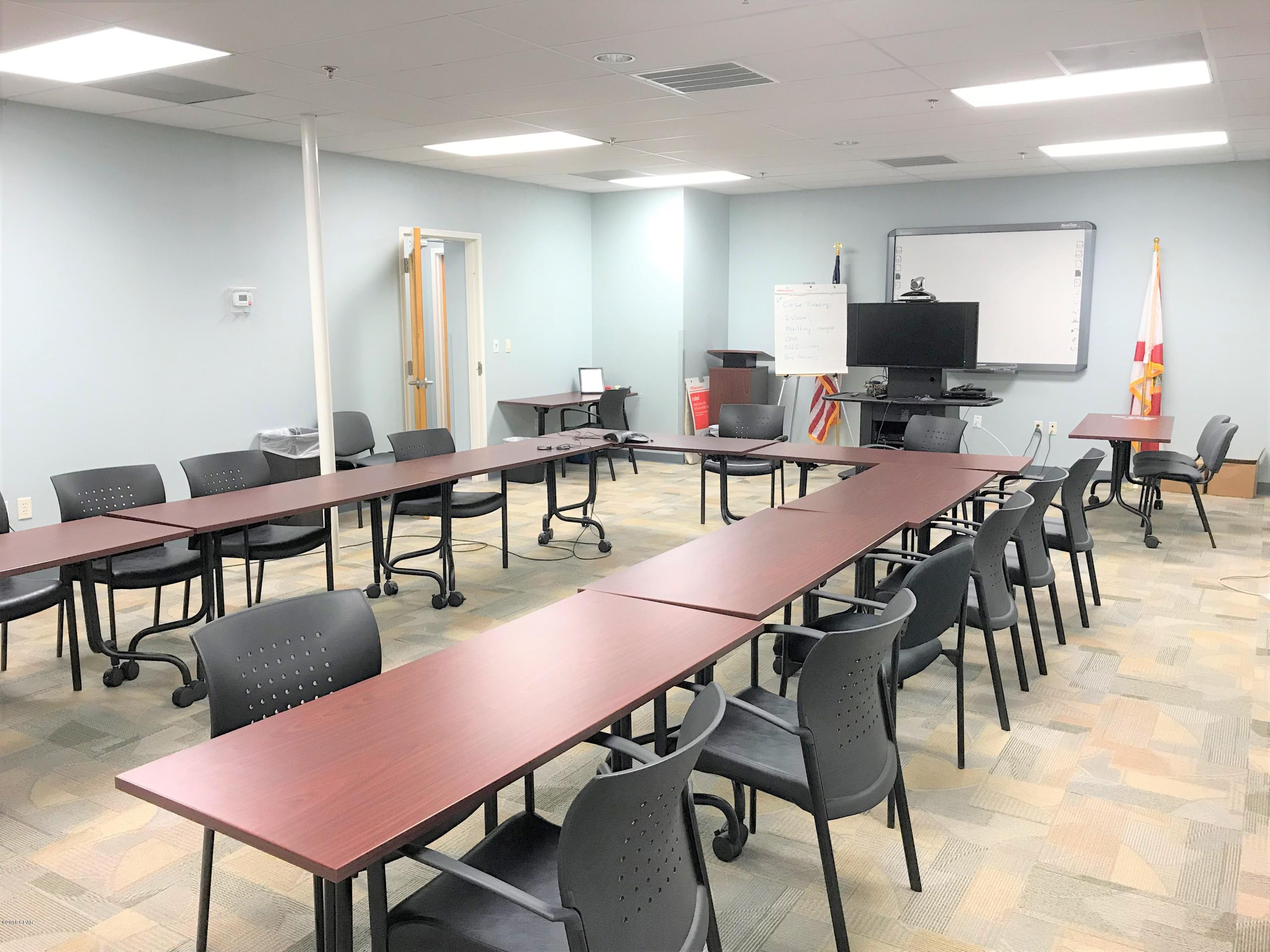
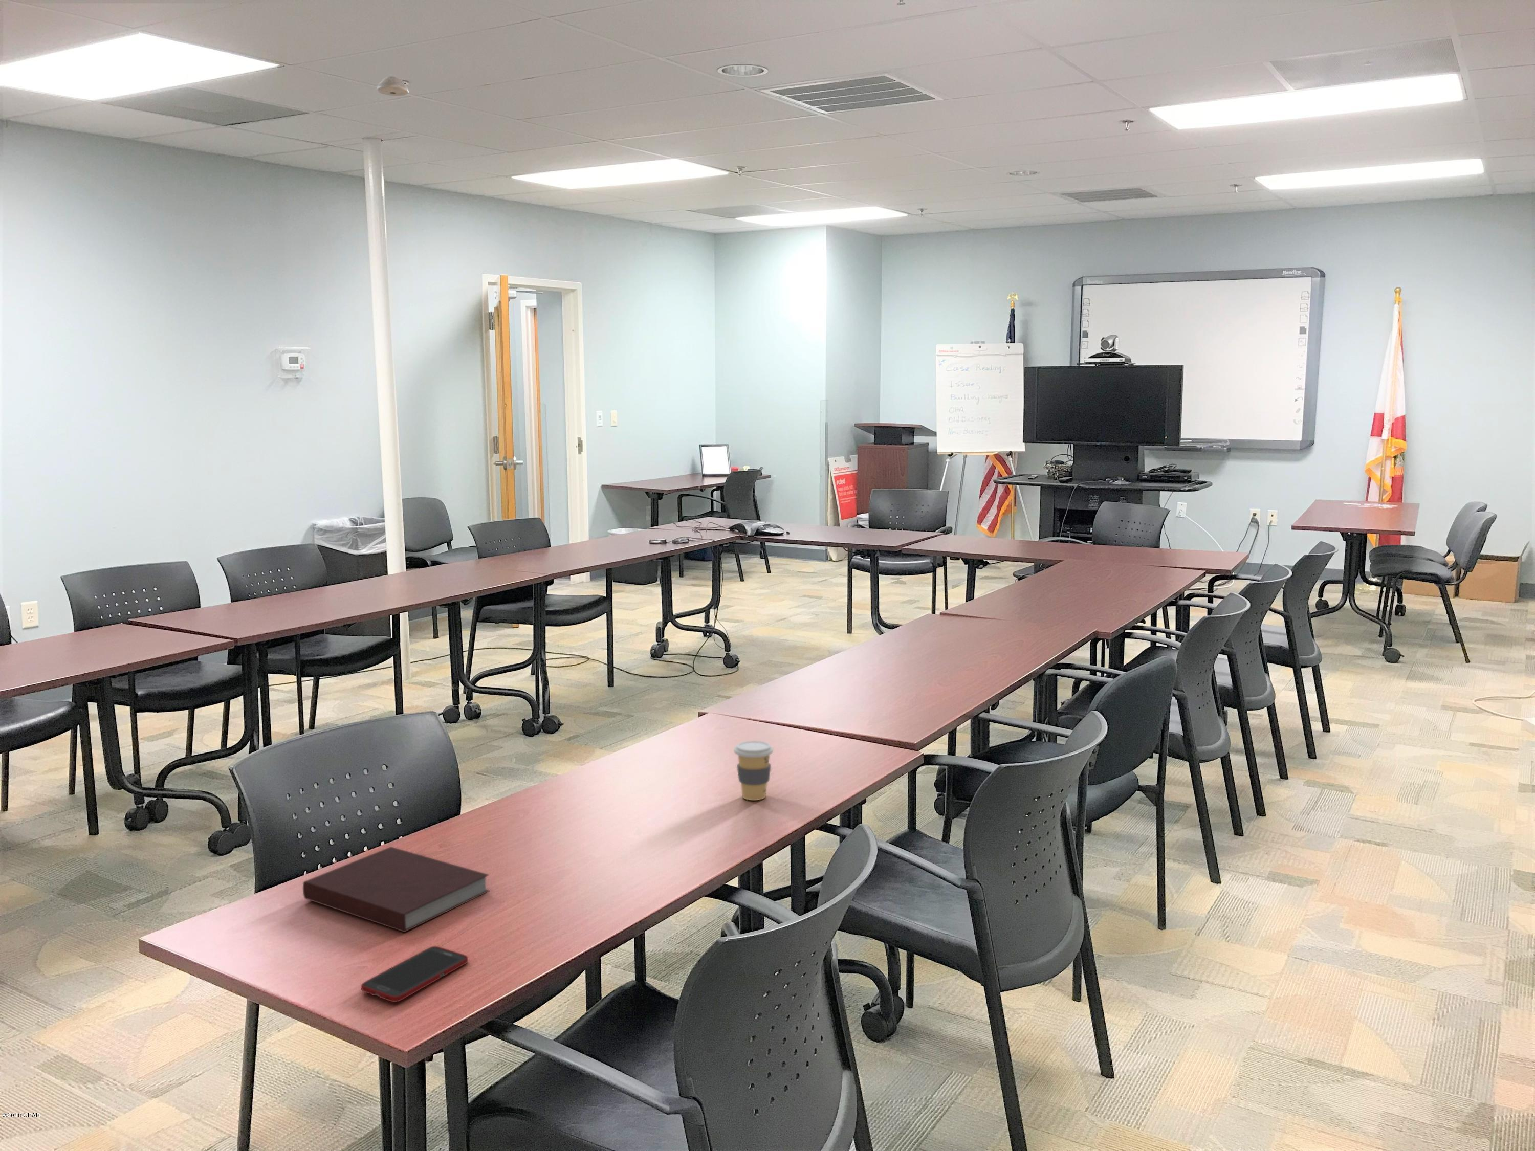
+ cell phone [360,945,469,1002]
+ notebook [302,846,491,933]
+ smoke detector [376,76,410,97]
+ coffee cup [734,740,774,800]
